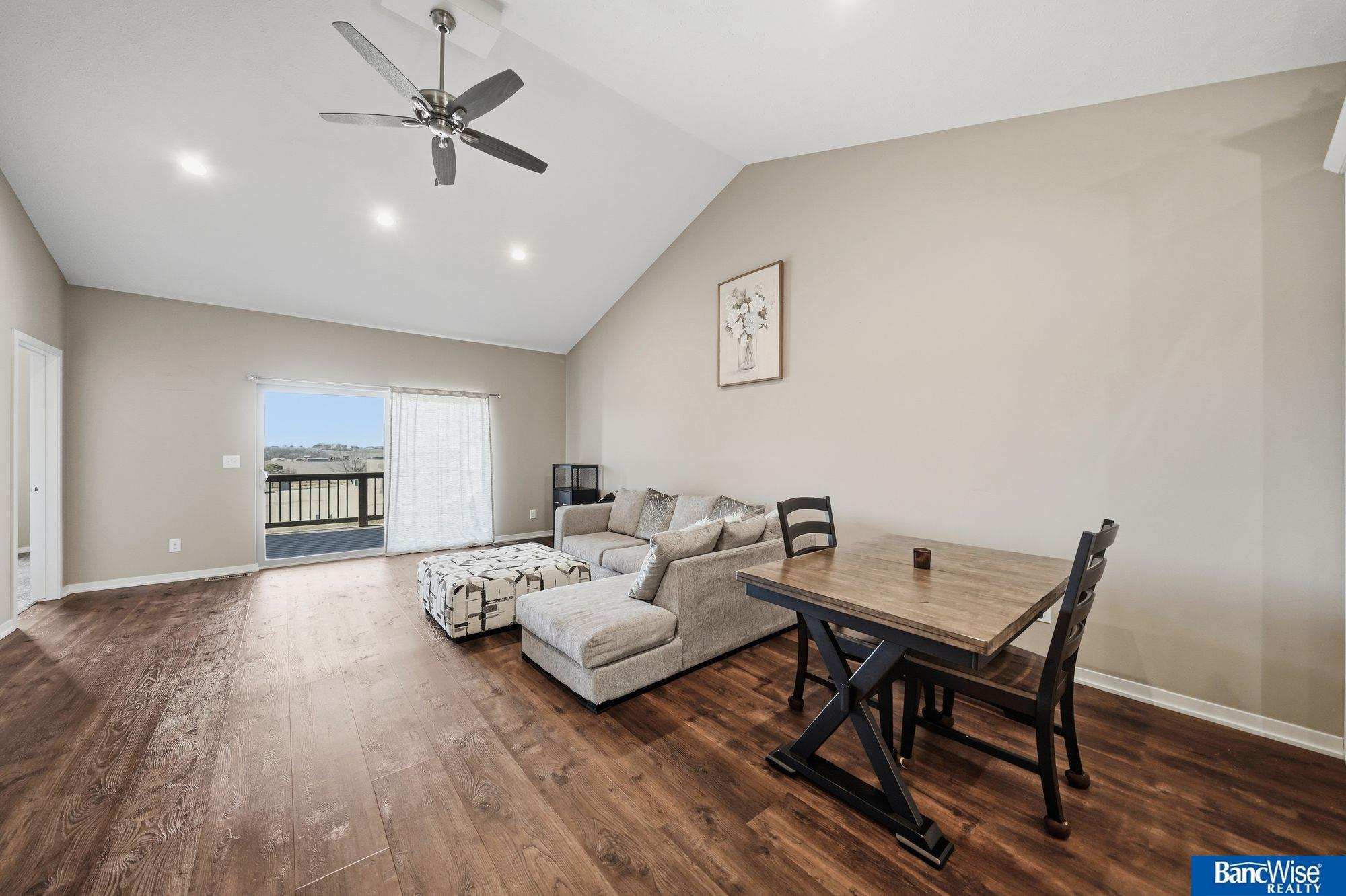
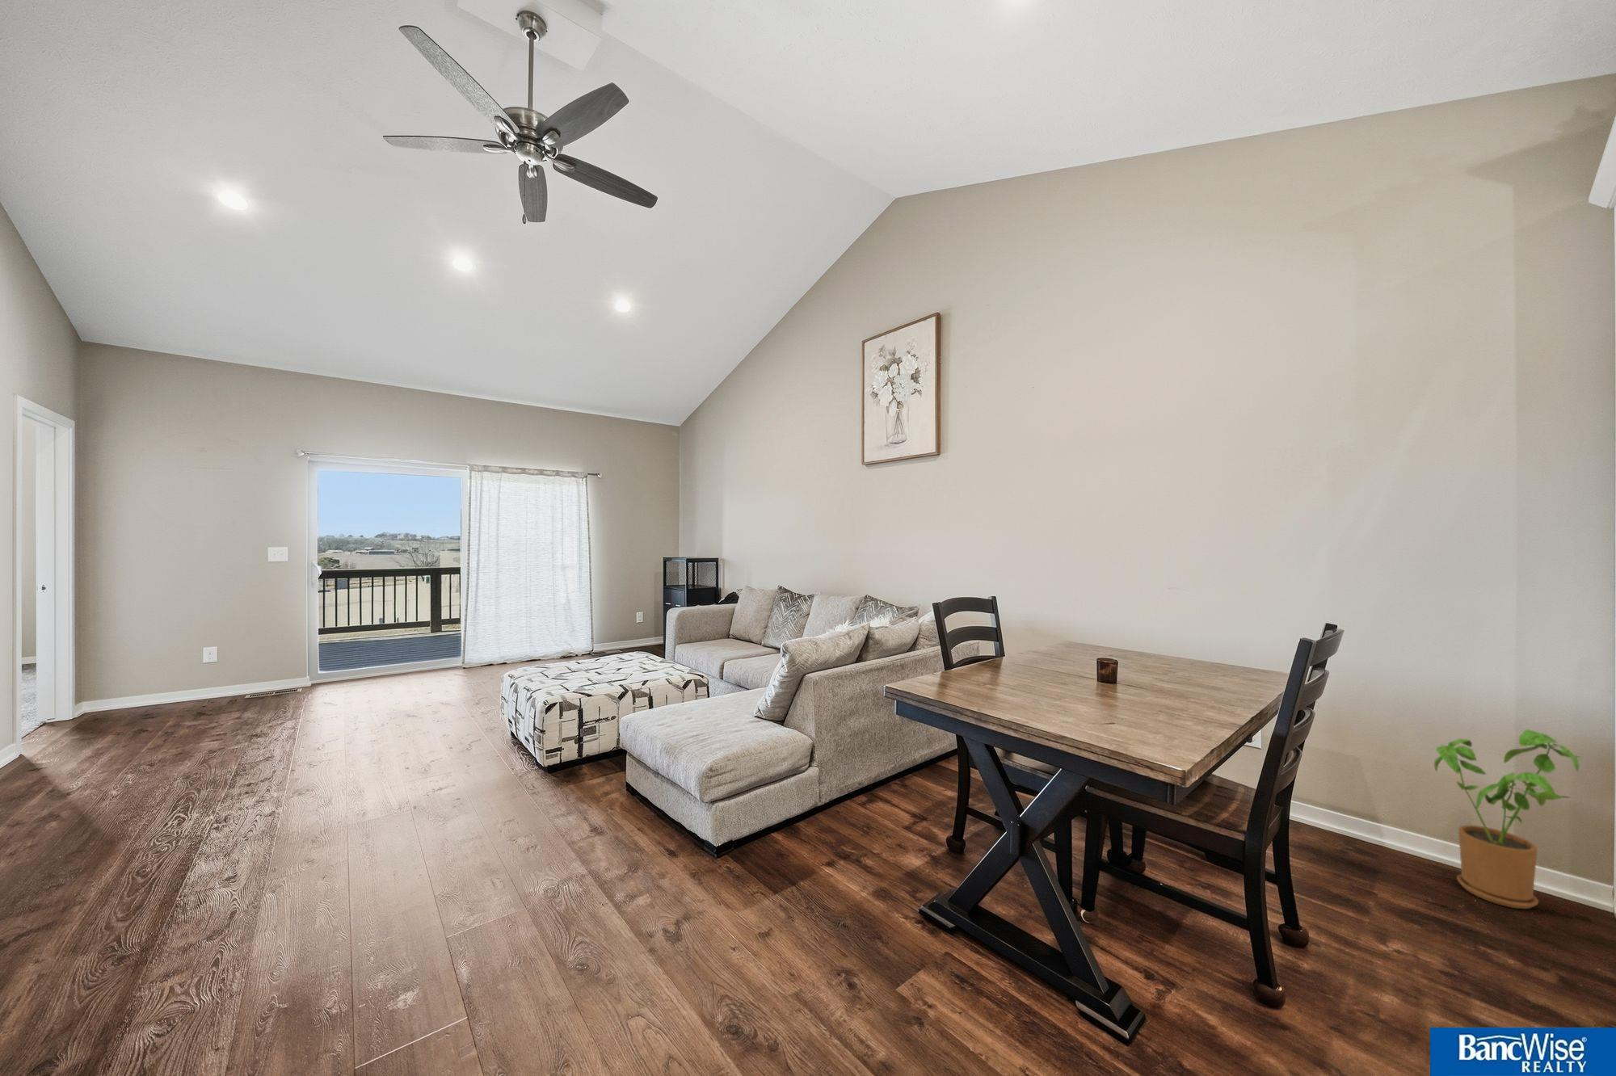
+ house plant [1434,729,1582,909]
